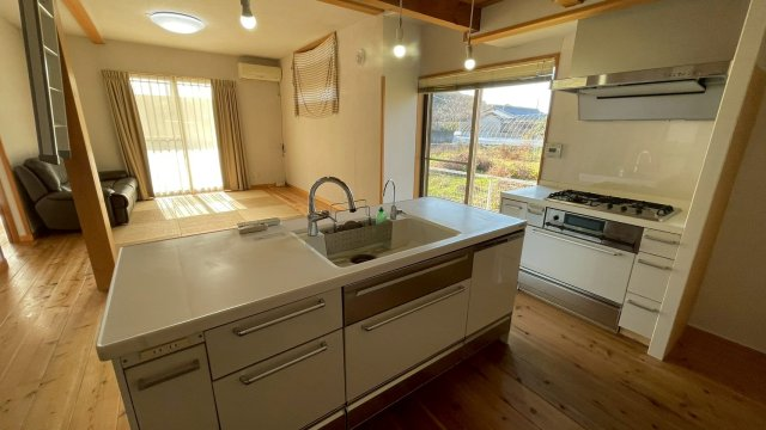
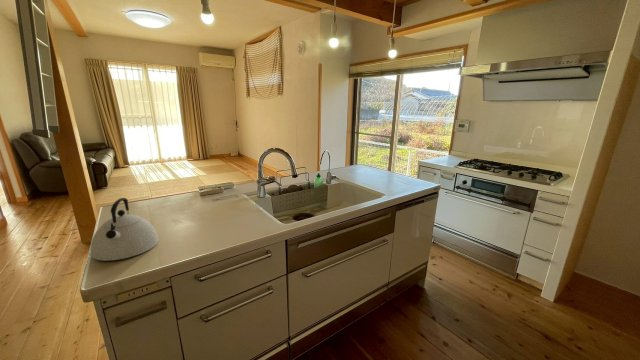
+ kettle [89,197,160,262]
